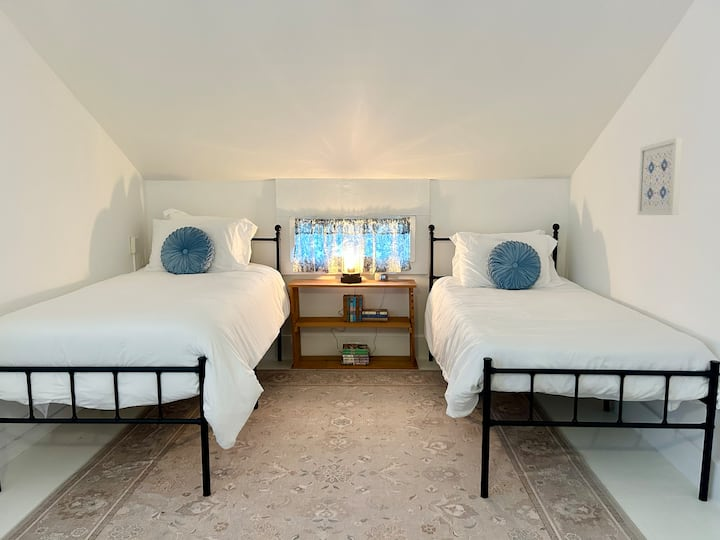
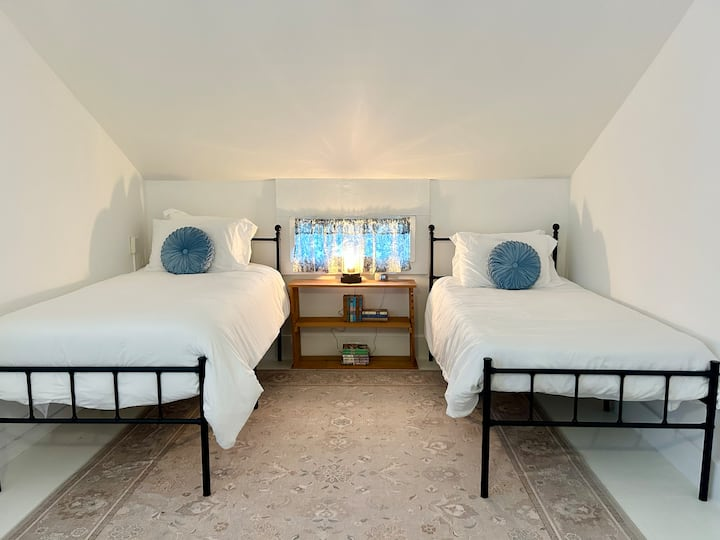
- wall art [636,137,683,216]
